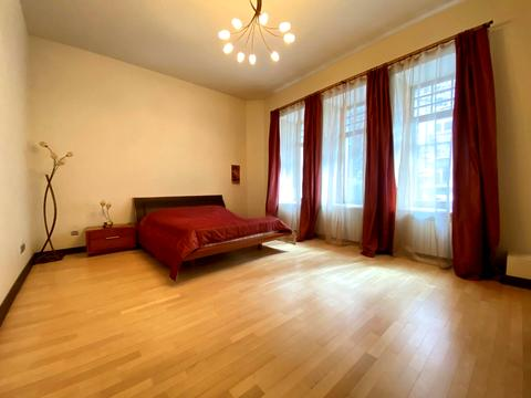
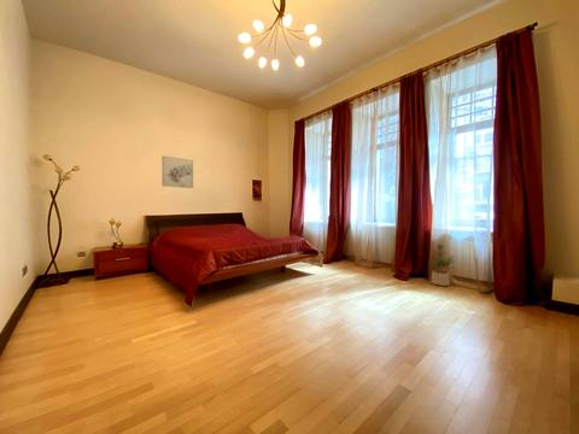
+ potted plant [429,242,455,287]
+ wall art [160,154,194,189]
